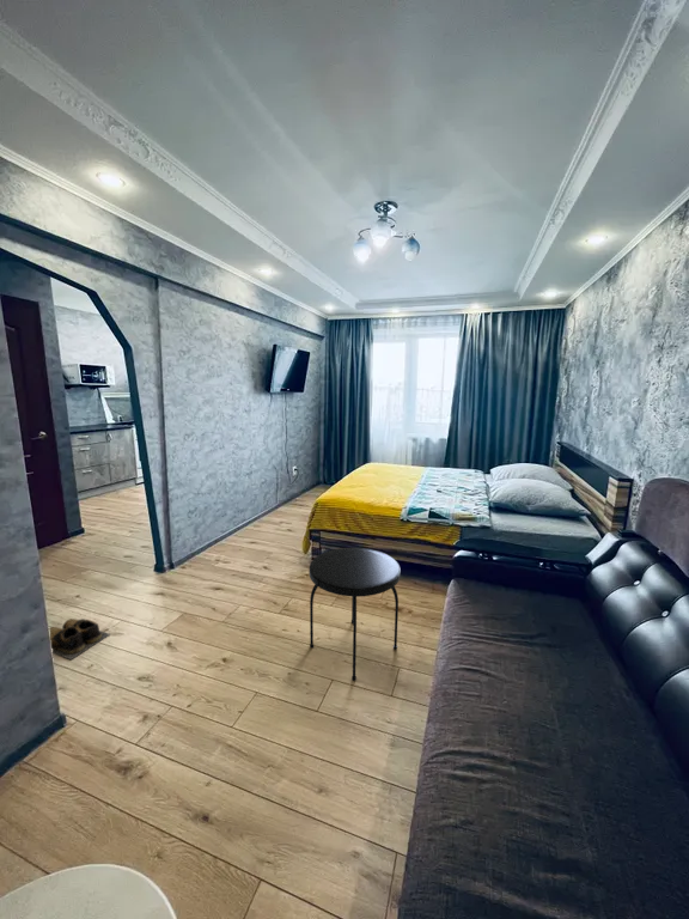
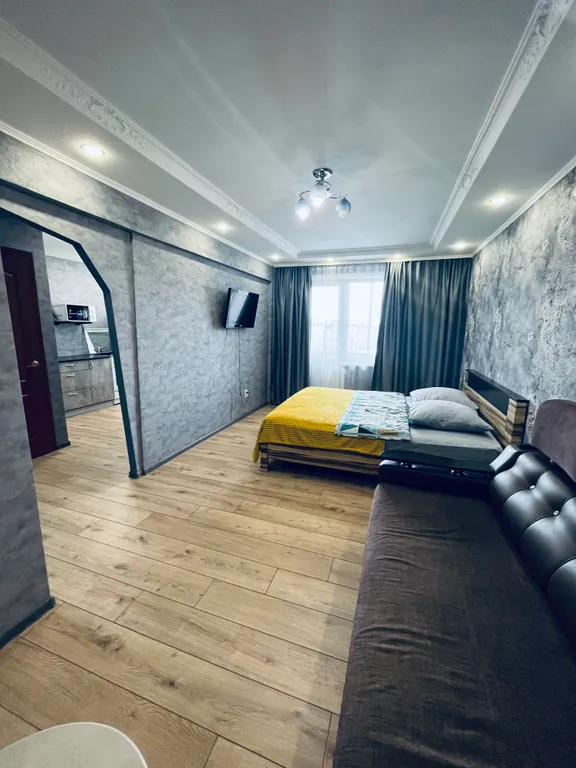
- side table [309,547,402,682]
- shoes [48,617,111,661]
